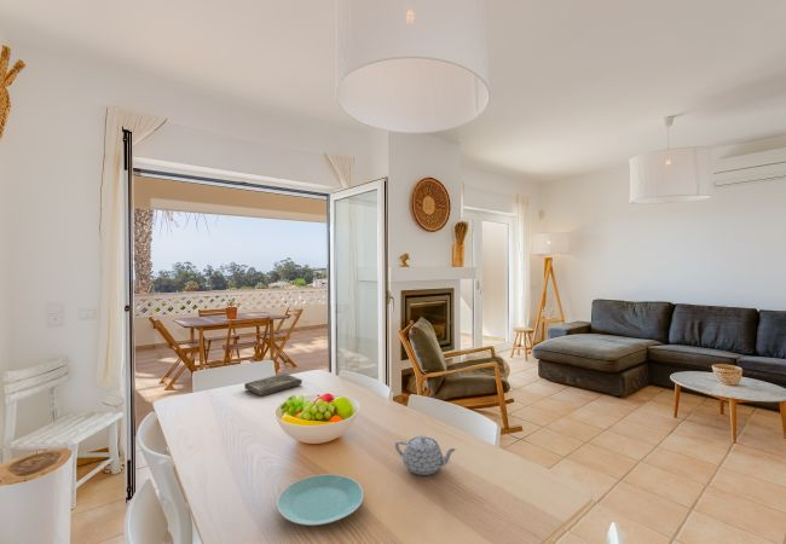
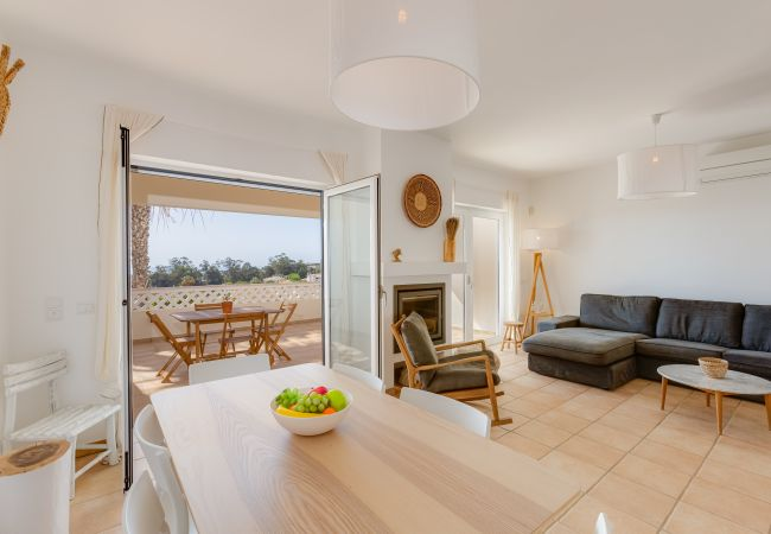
- book [243,372,304,397]
- plate [276,473,365,527]
- teapot [394,434,457,476]
